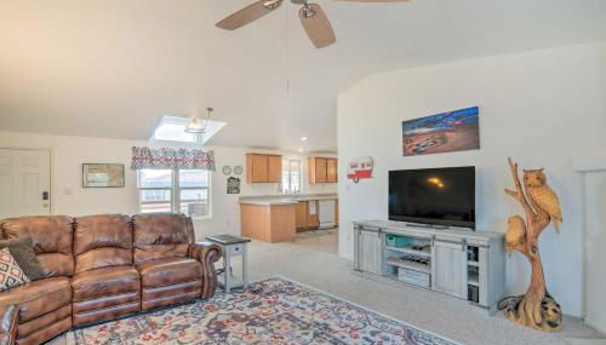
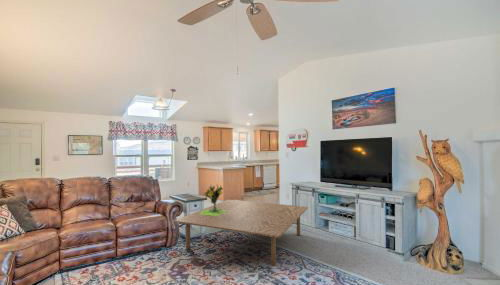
+ coffee table [173,199,309,267]
+ bouquet [200,183,226,216]
